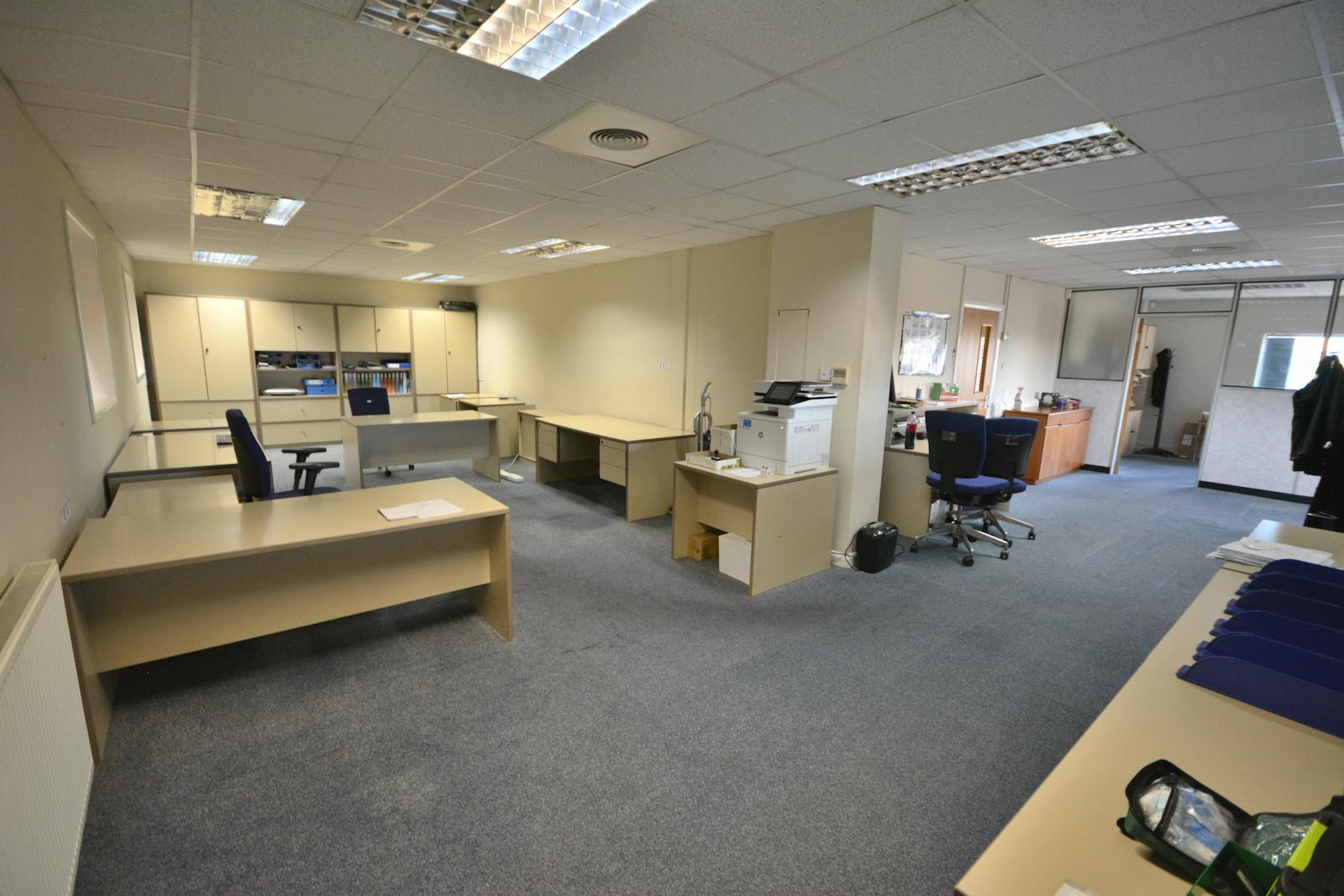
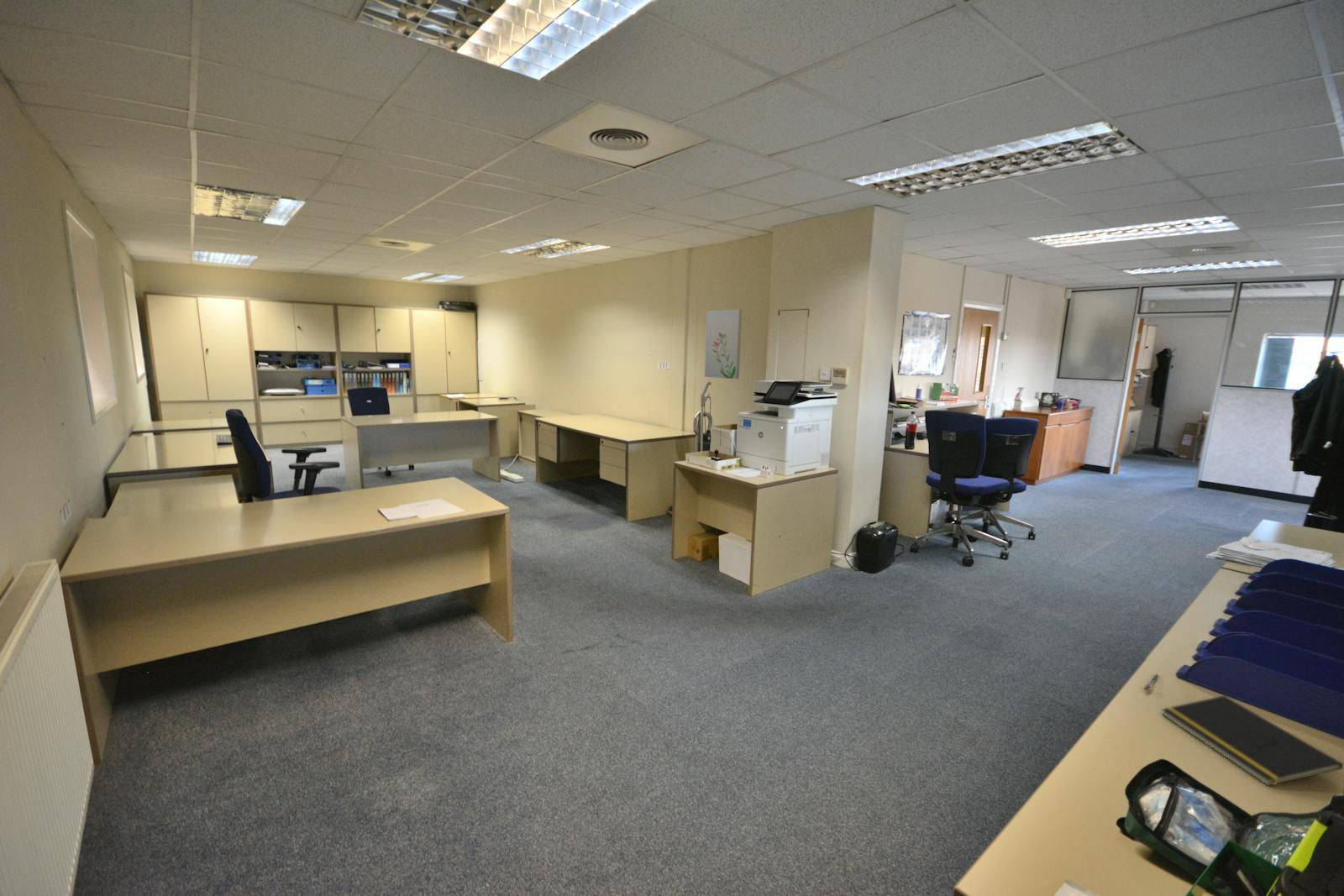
+ wall art [704,308,743,380]
+ notepad [1161,694,1344,787]
+ pen [1142,673,1160,691]
